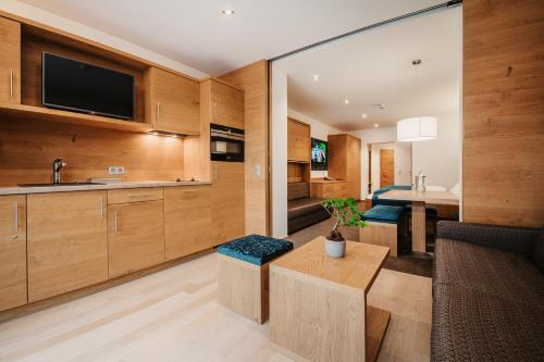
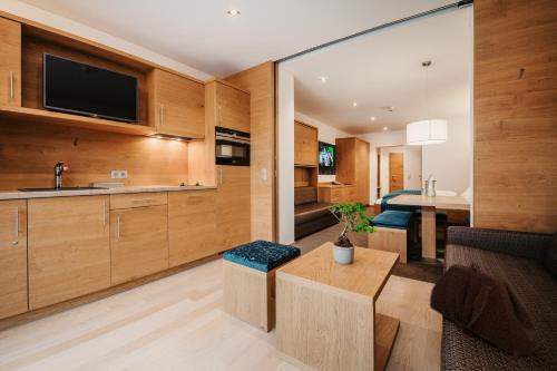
+ handbag [429,262,540,358]
